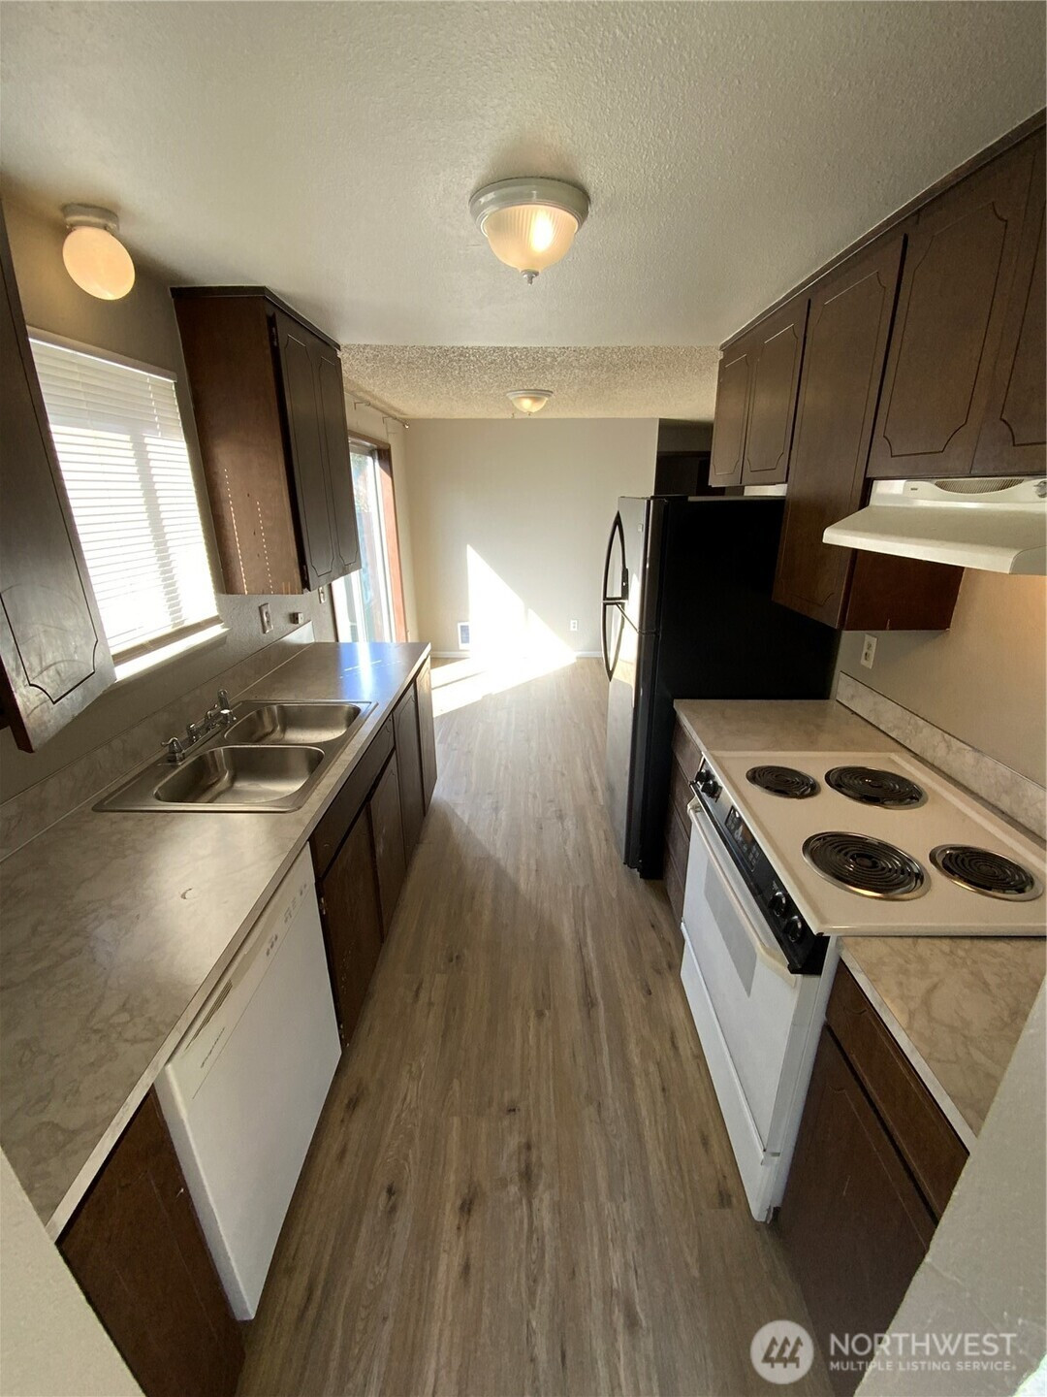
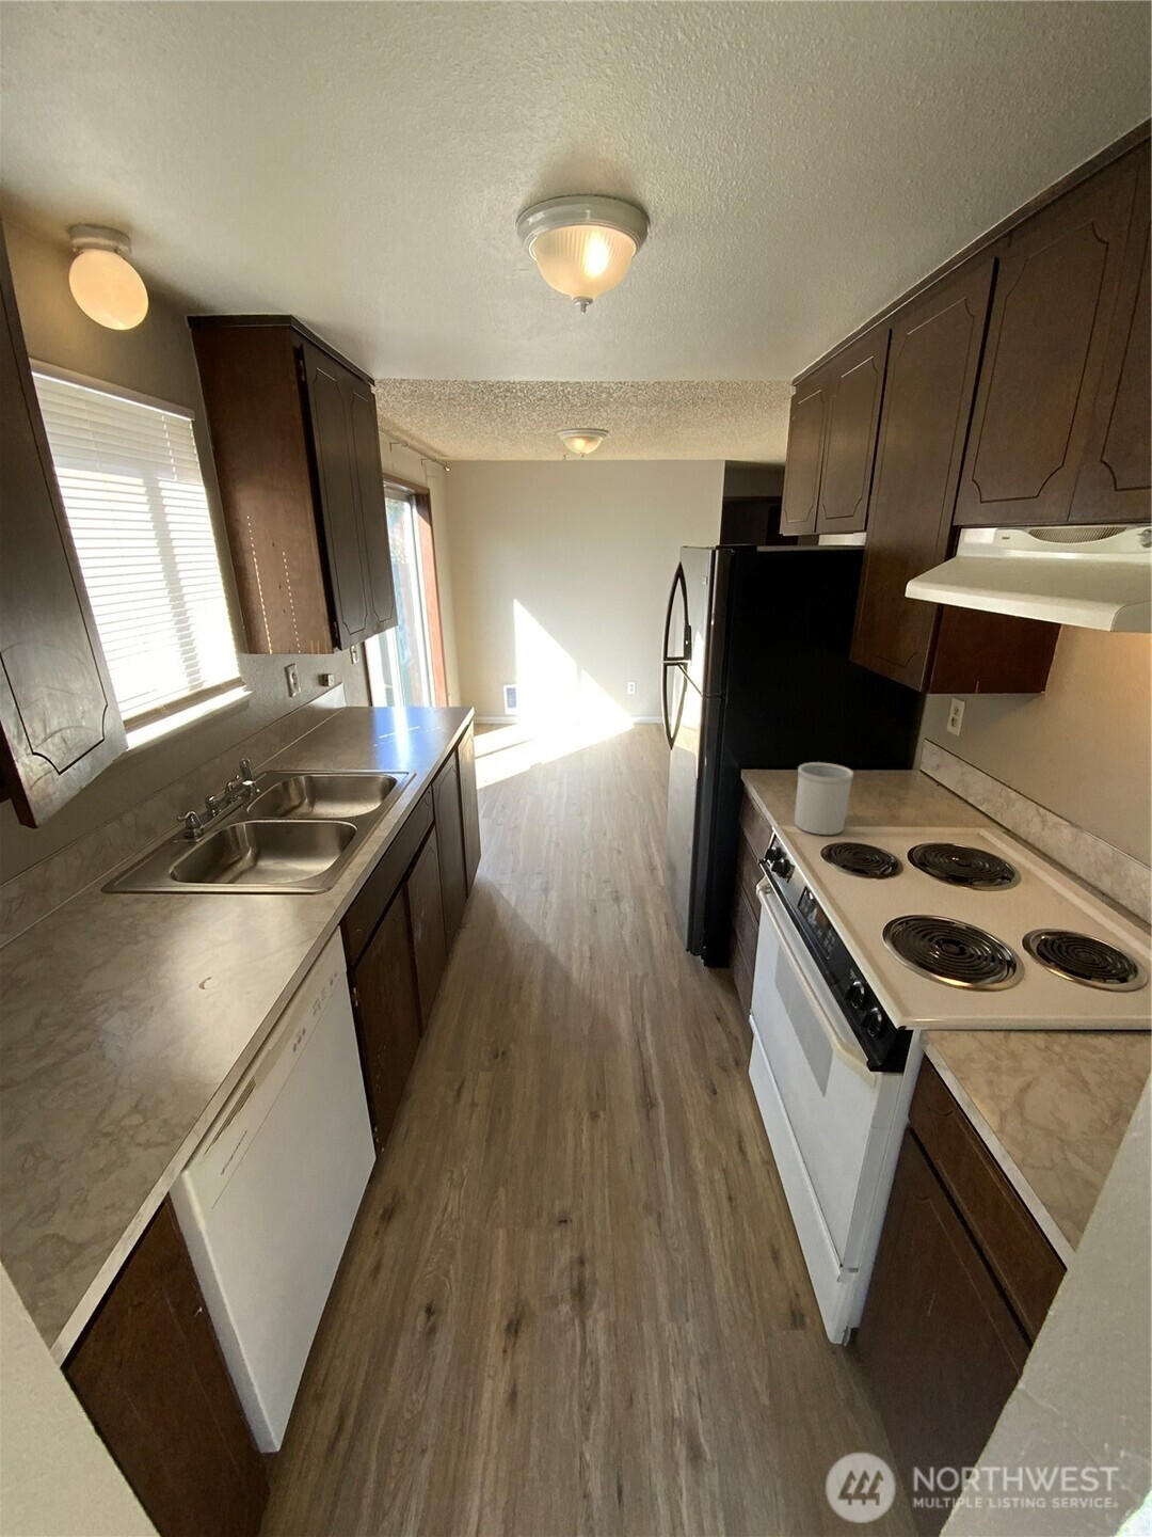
+ utensil holder [794,761,854,836]
